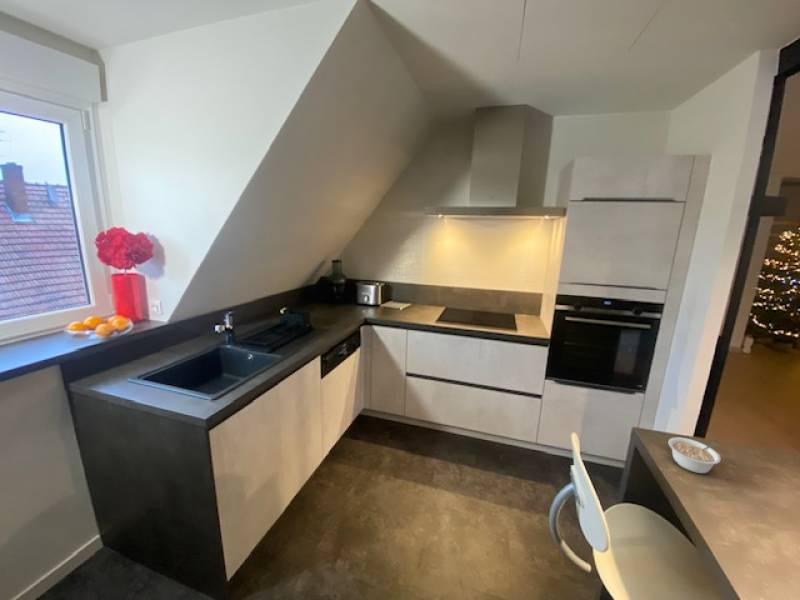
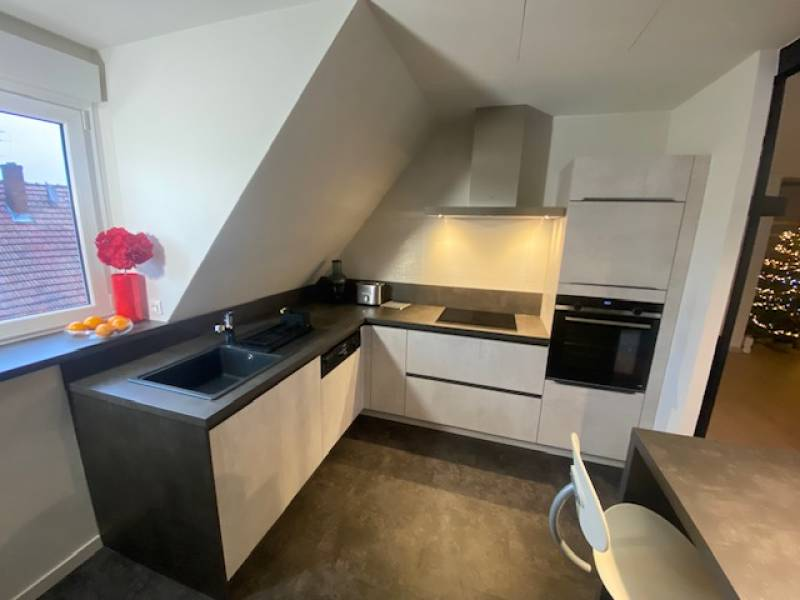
- legume [667,436,722,474]
